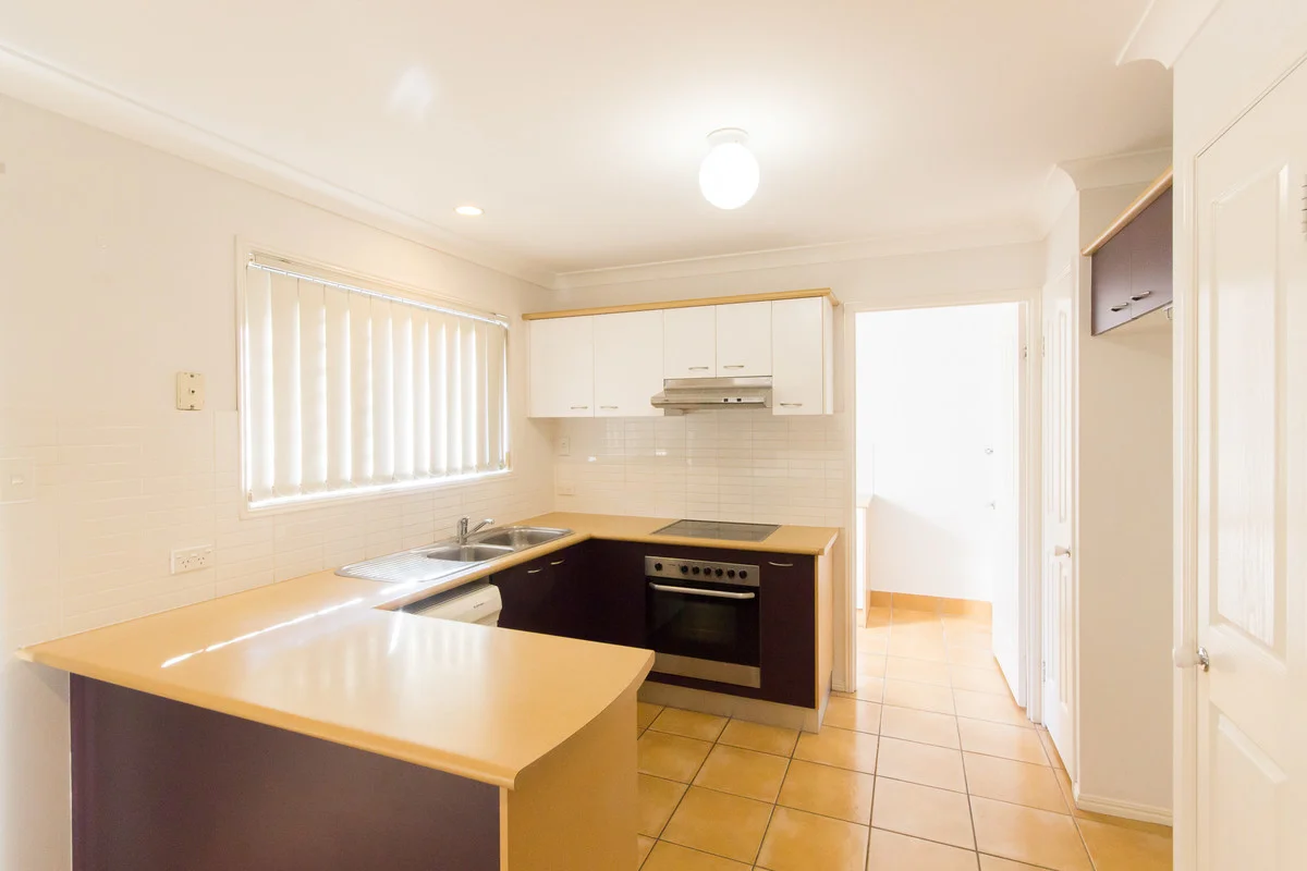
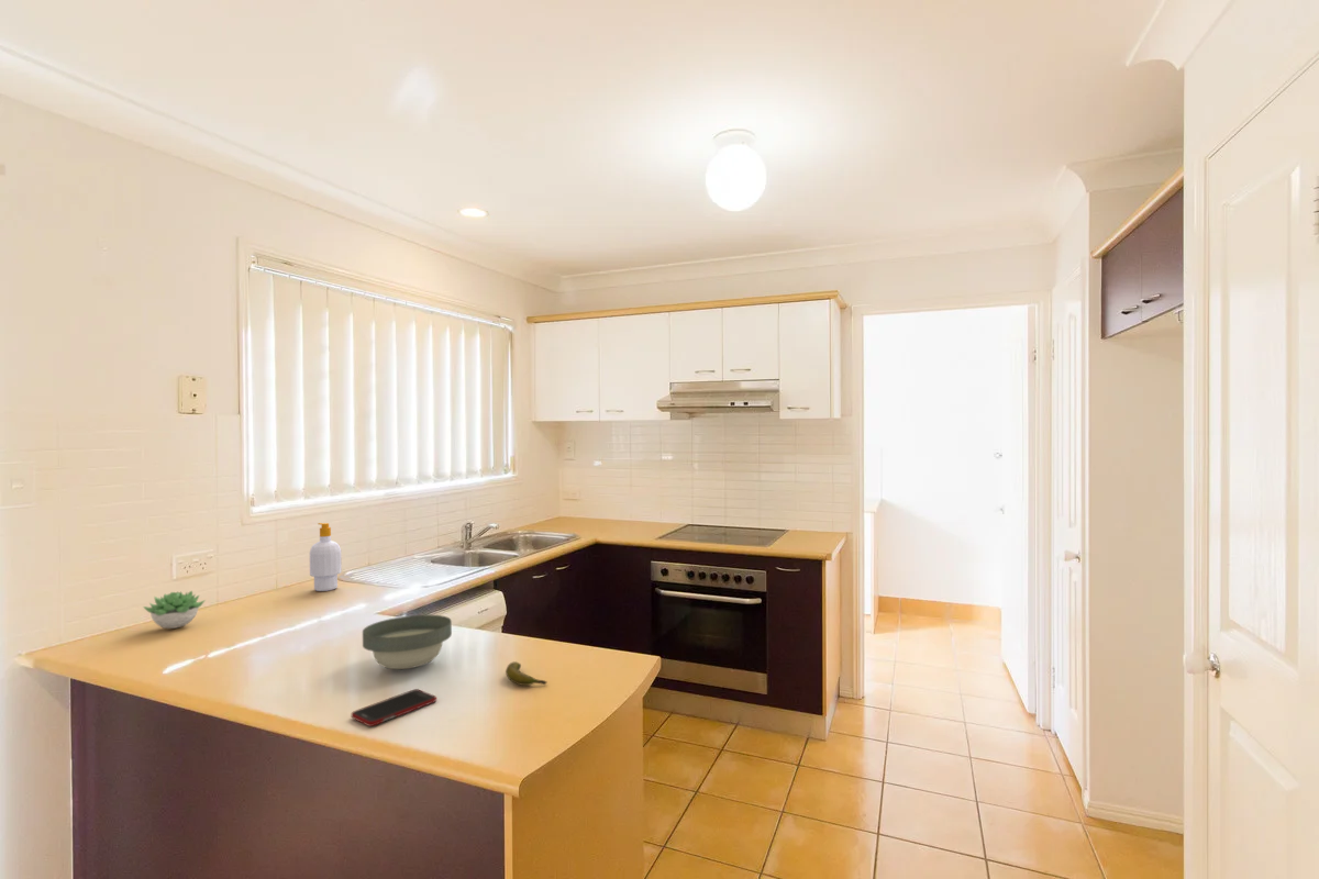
+ soap bottle [309,522,343,592]
+ banana [505,660,547,687]
+ bowl [362,614,453,670]
+ succulent plant [142,590,207,630]
+ cell phone [351,688,437,727]
